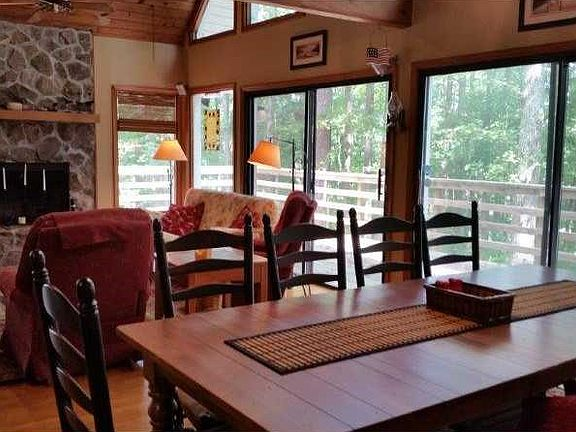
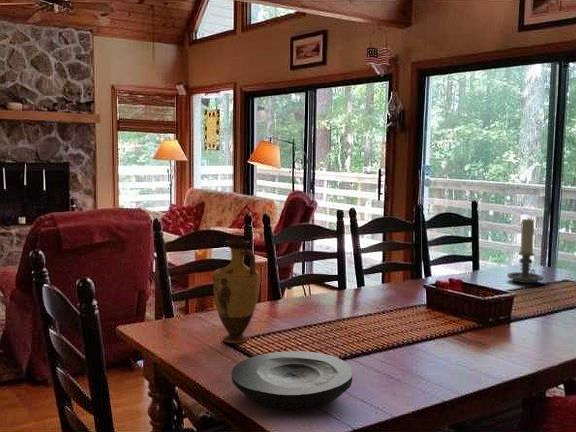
+ vase [212,239,261,344]
+ candle holder [506,218,545,284]
+ plate [230,350,354,413]
